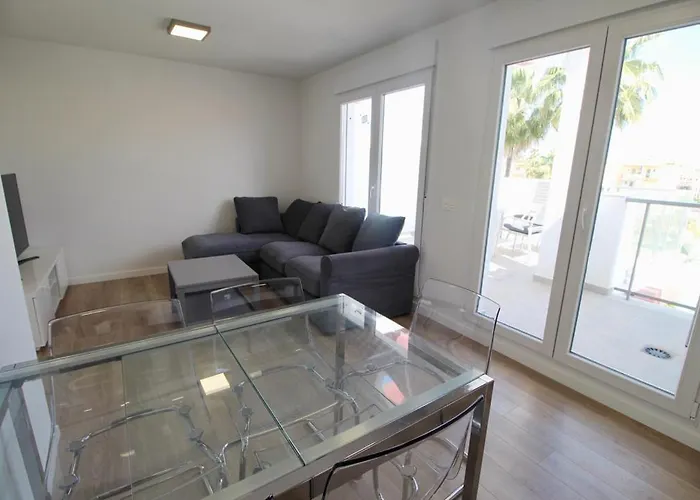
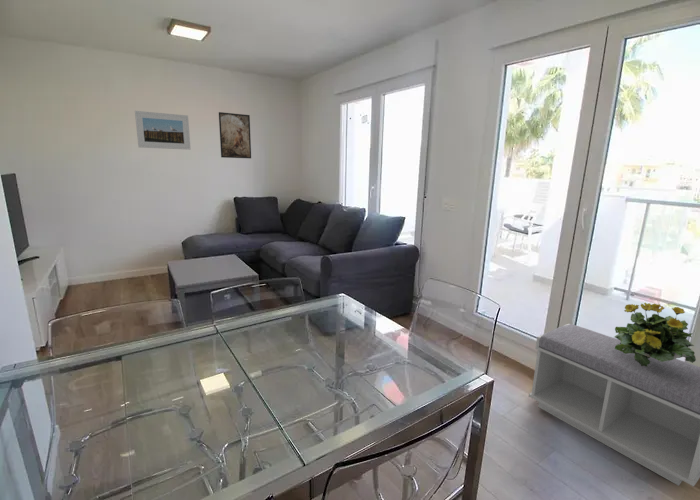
+ bench [528,323,700,487]
+ flowering plant [614,302,697,367]
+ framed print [218,111,252,159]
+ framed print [134,110,192,151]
